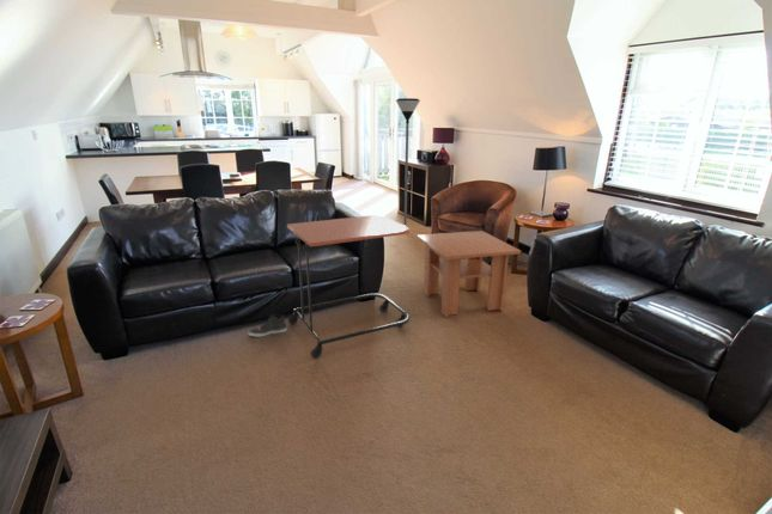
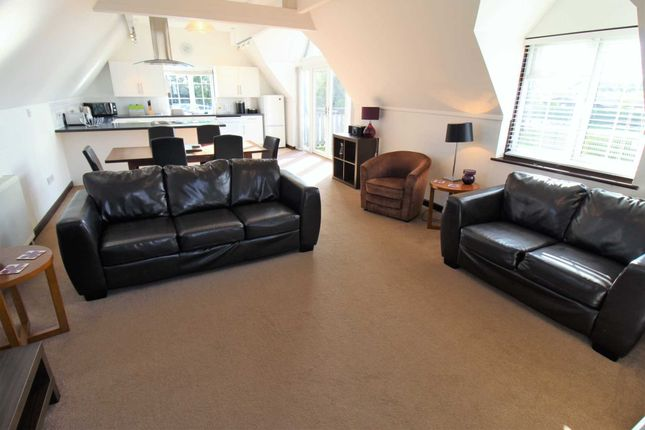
- floor lamp [395,97,421,226]
- side table [286,214,411,360]
- sneaker [248,313,288,337]
- coffee table [415,230,522,318]
